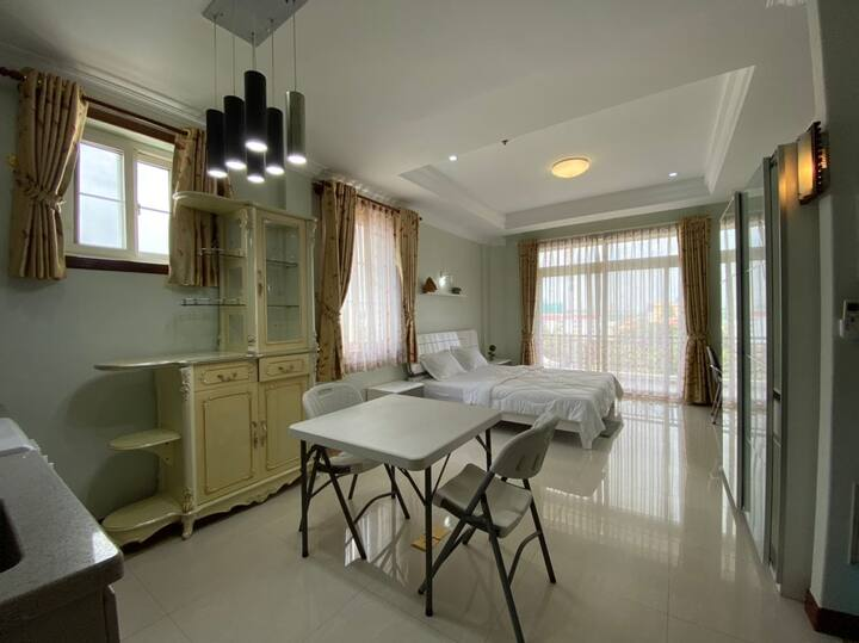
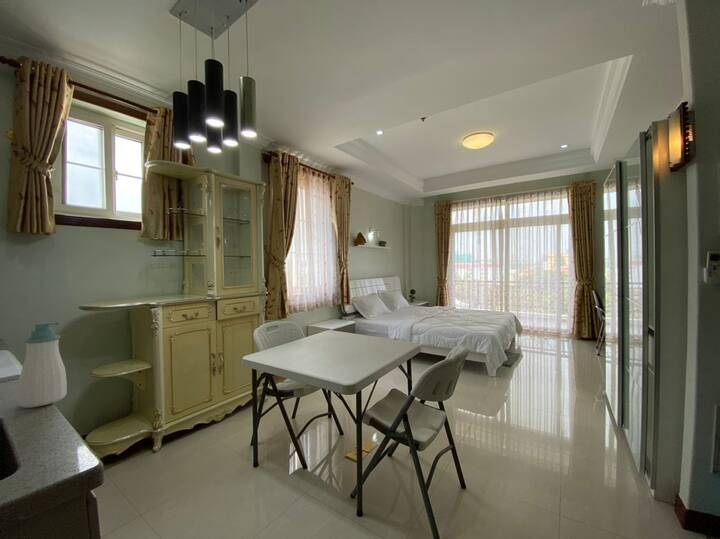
+ soap bottle [17,321,68,409]
